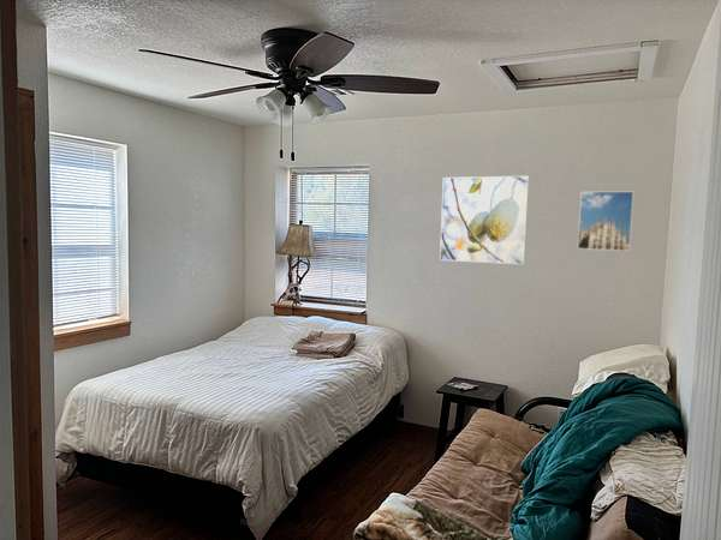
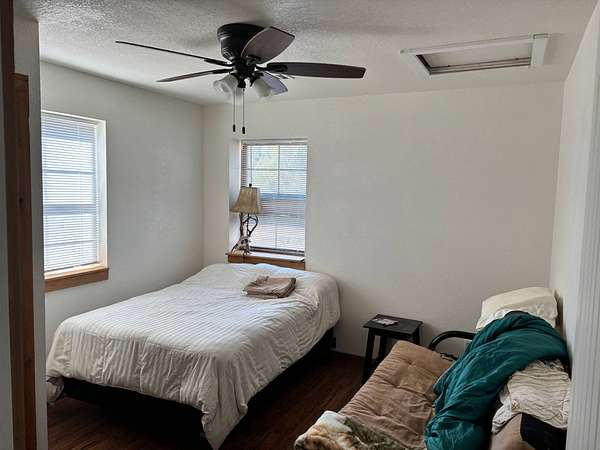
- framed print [439,175,530,265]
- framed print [577,191,634,252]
